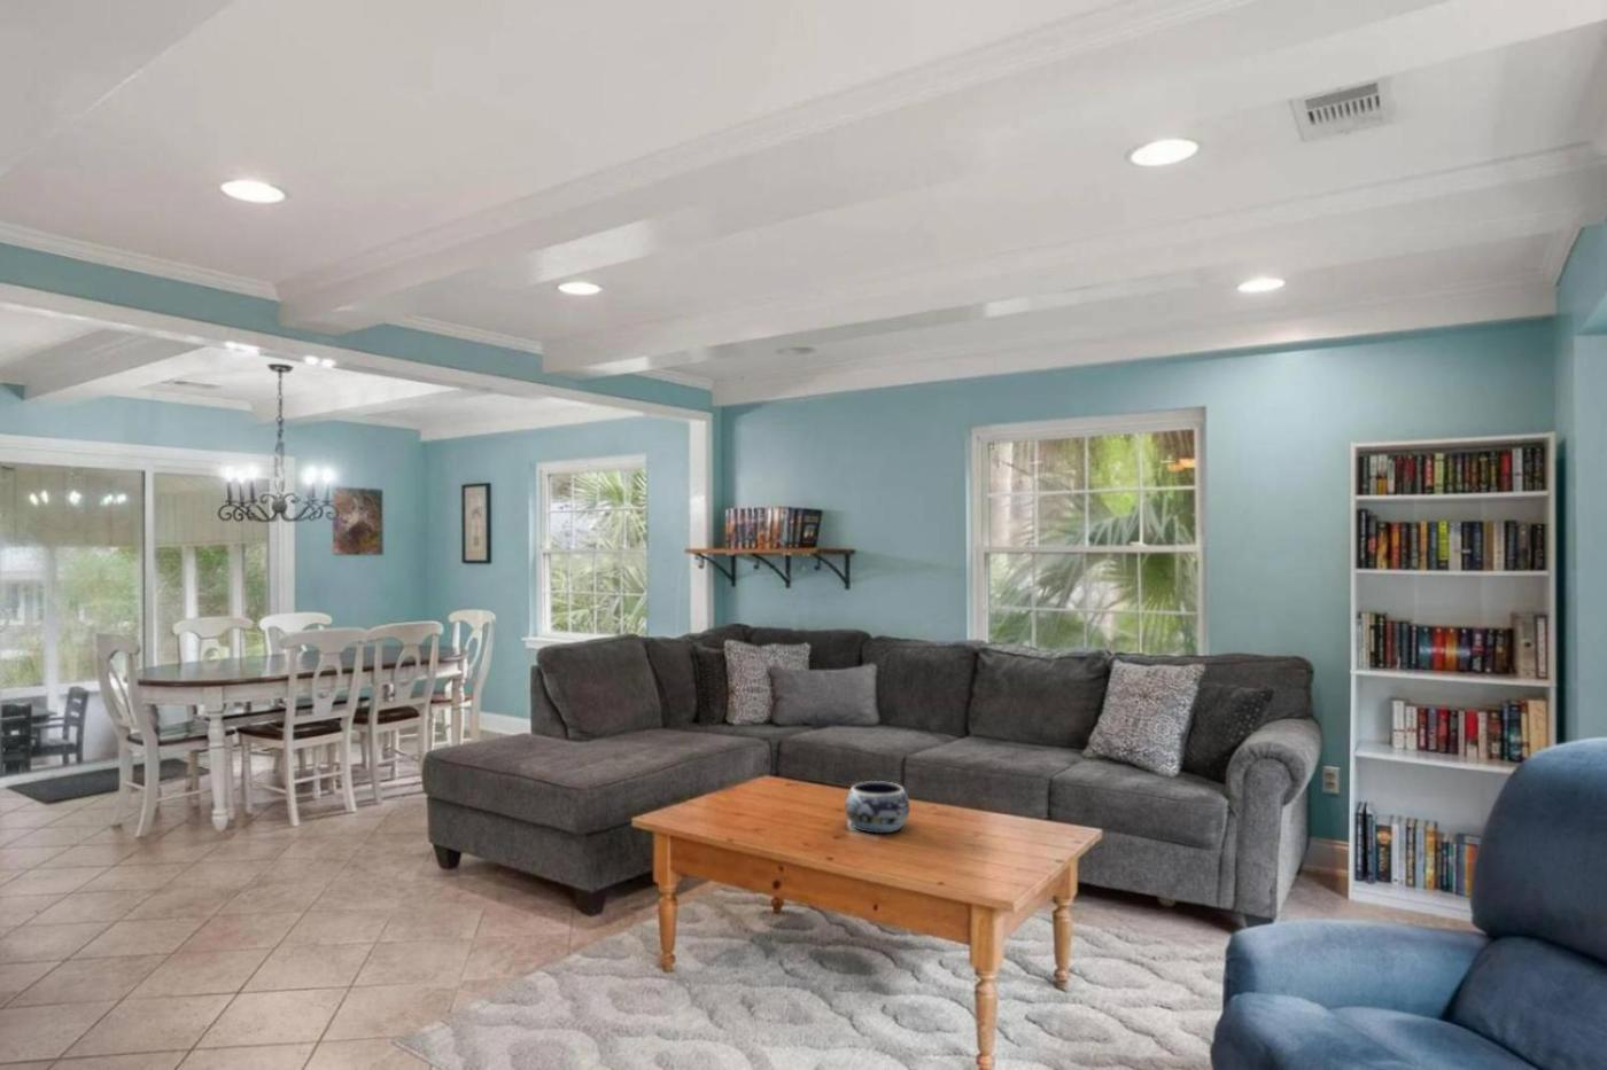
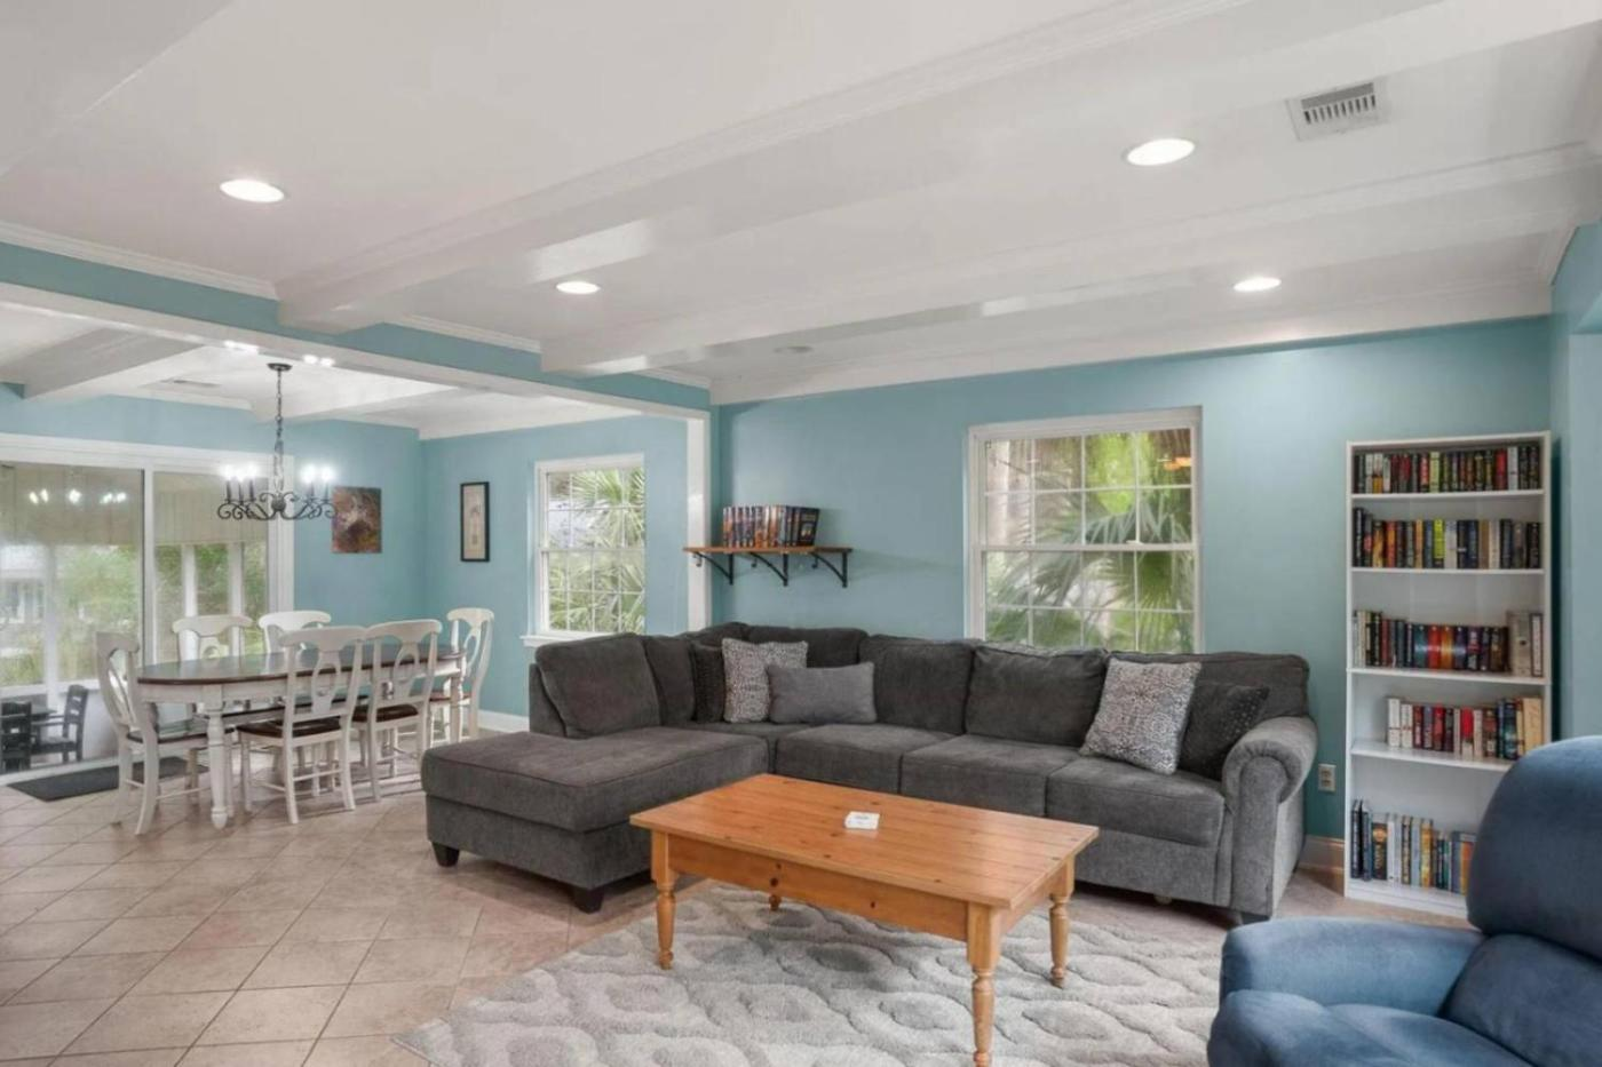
- decorative bowl [844,780,912,835]
